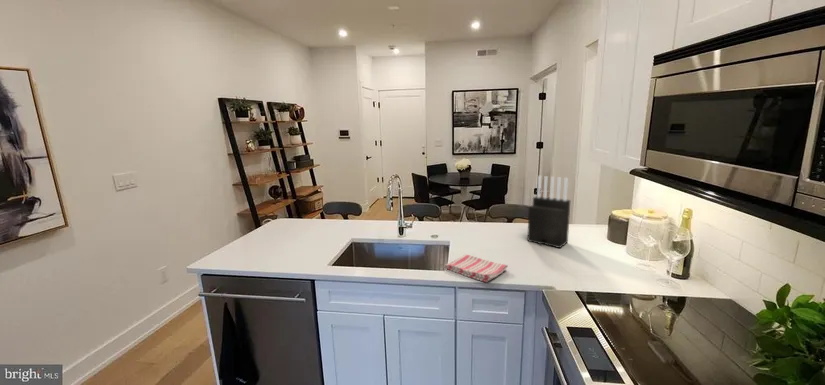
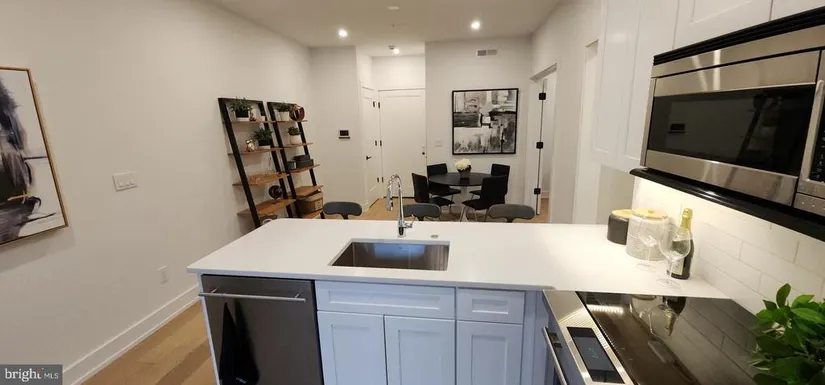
- dish towel [443,253,509,283]
- knife block [526,175,572,249]
